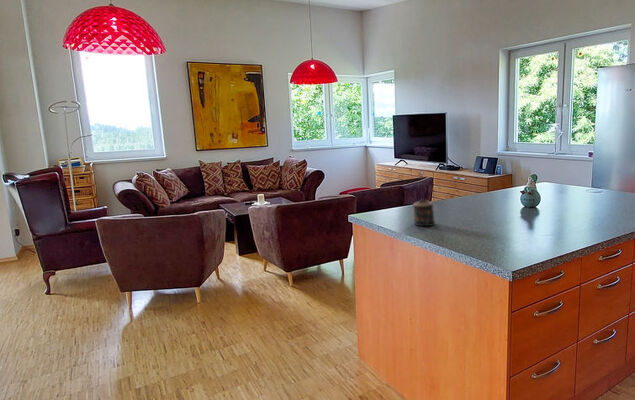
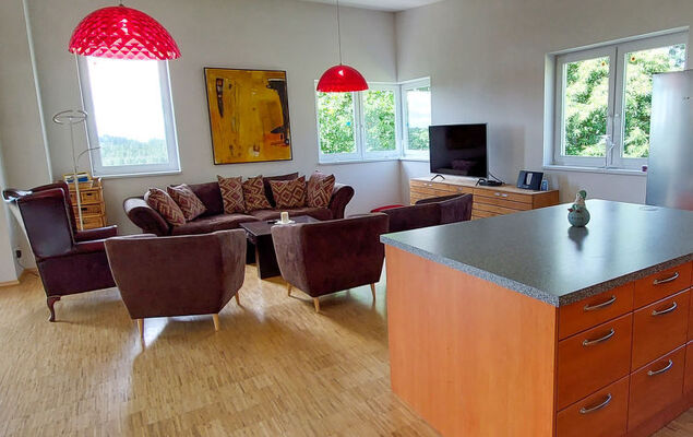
- candle [412,199,436,227]
